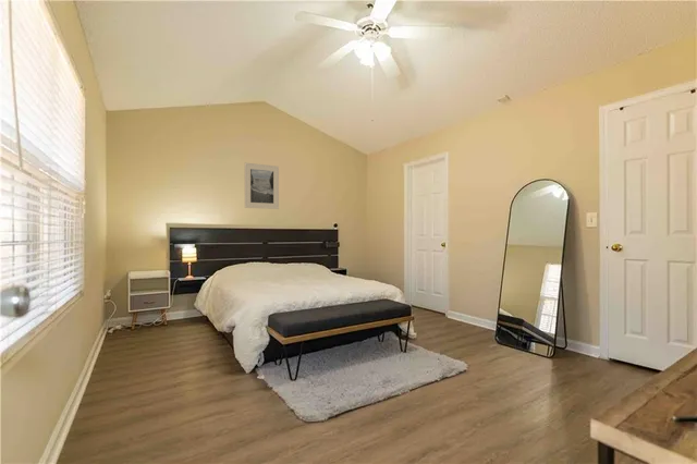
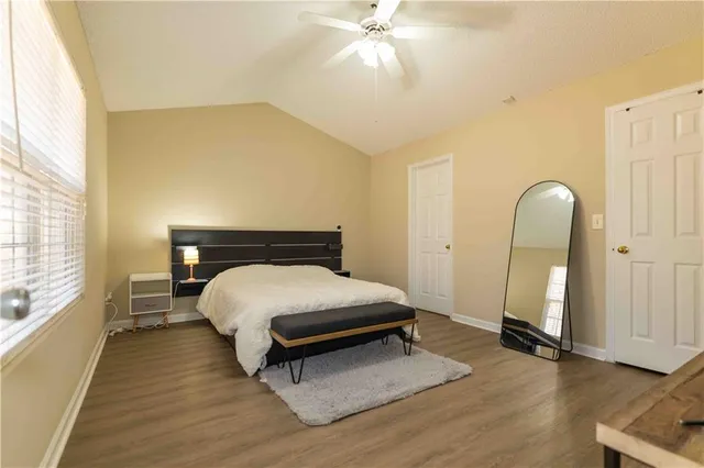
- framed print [244,161,280,210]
